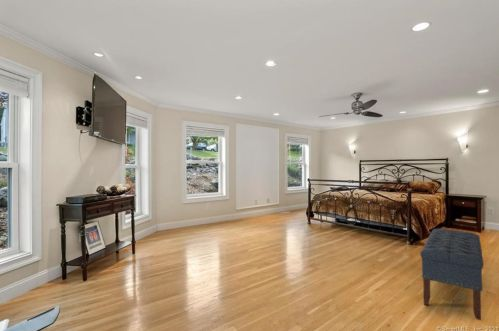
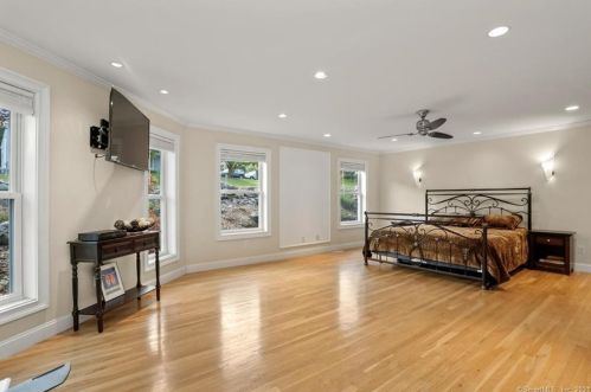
- bench [419,228,484,321]
